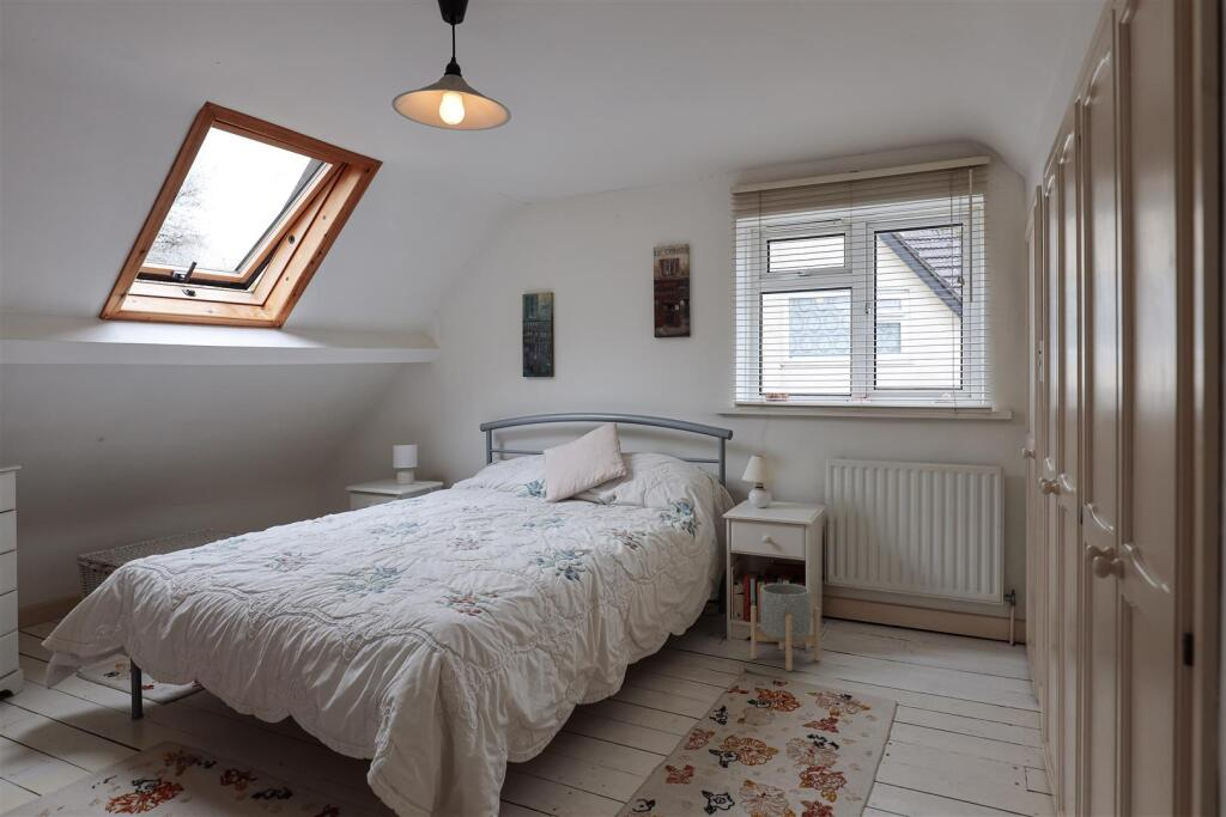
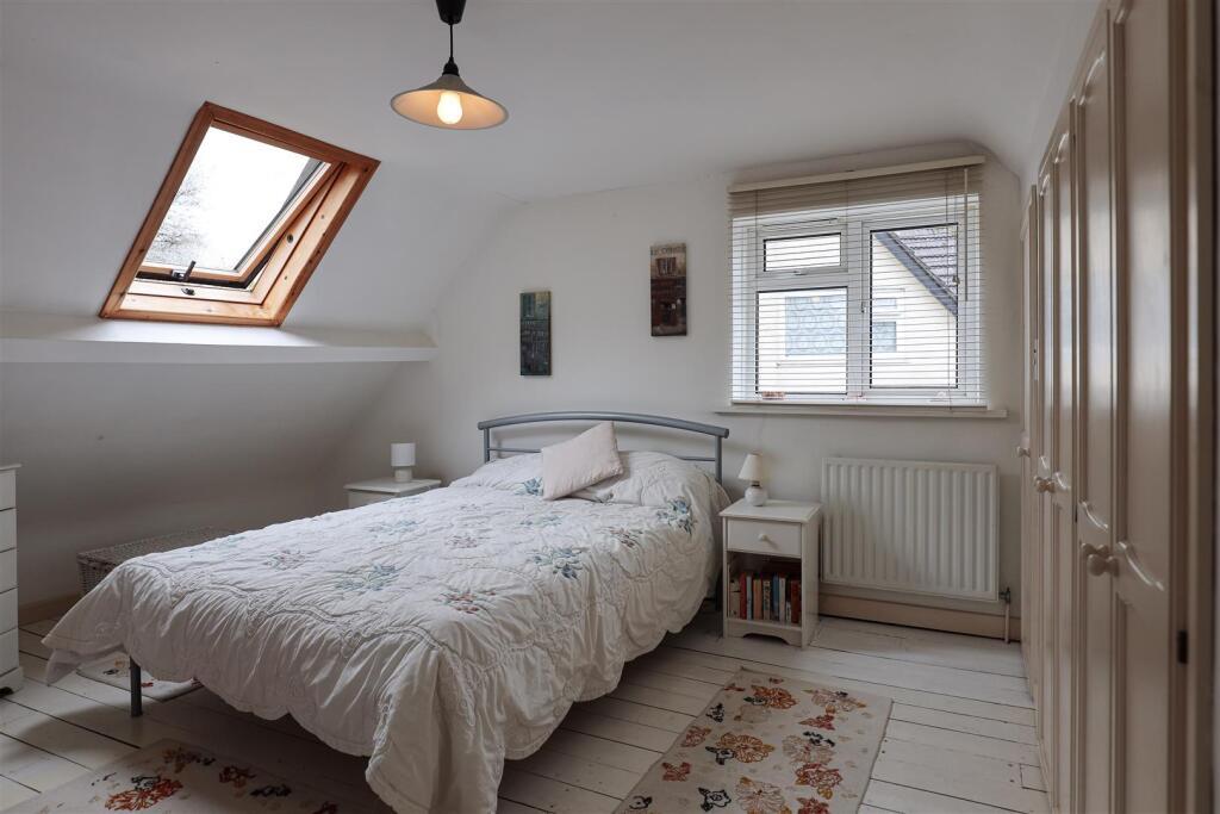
- planter [749,583,821,672]
